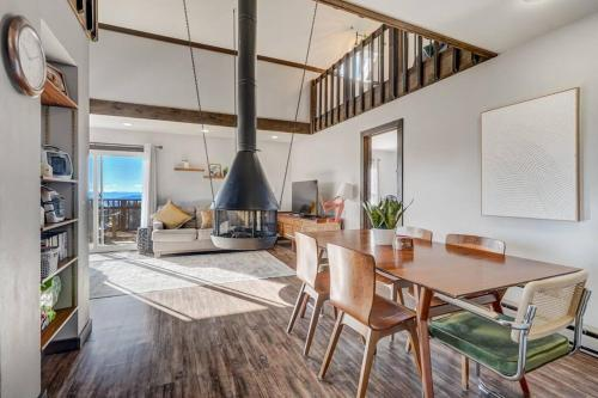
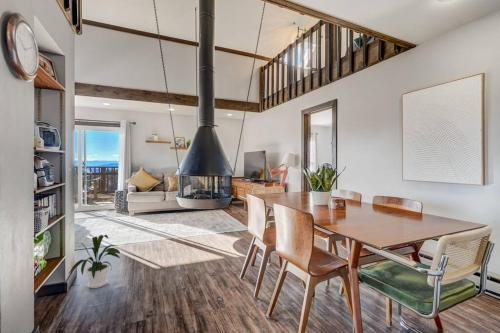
+ house plant [68,234,121,289]
